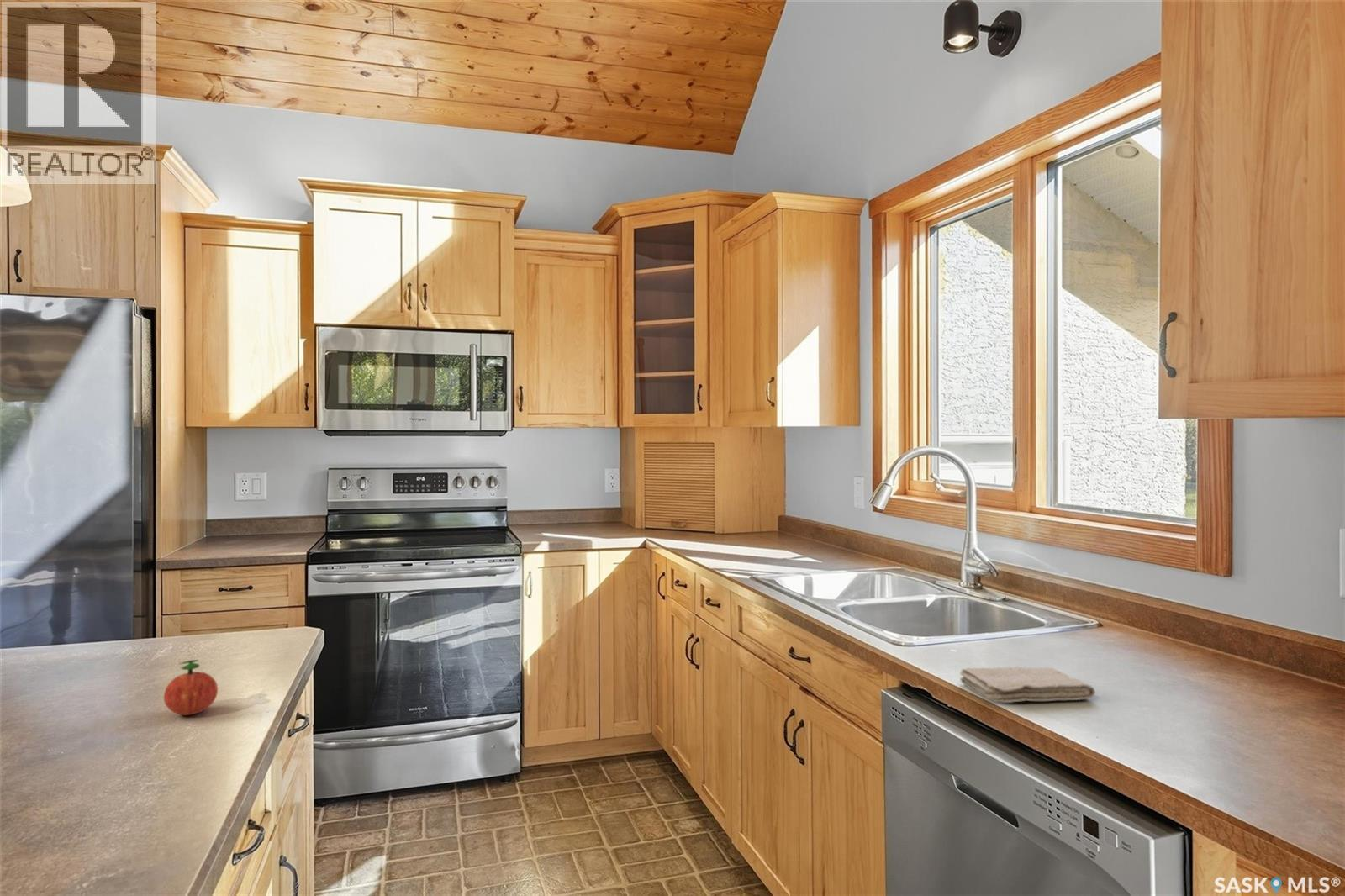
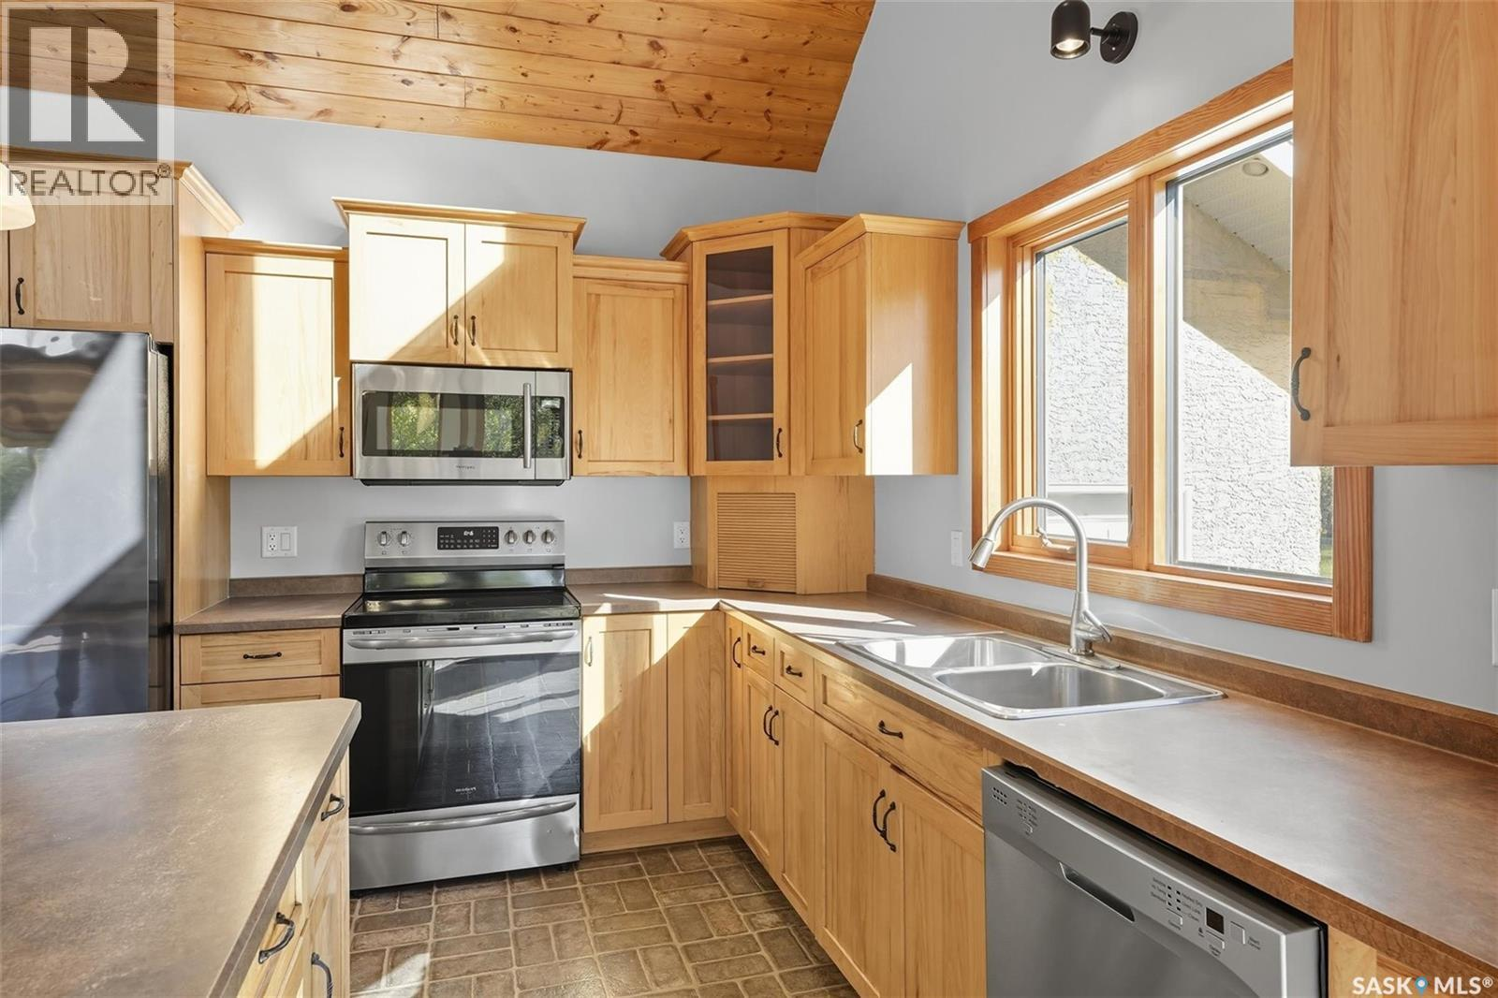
- washcloth [959,666,1096,704]
- apple [163,659,219,716]
